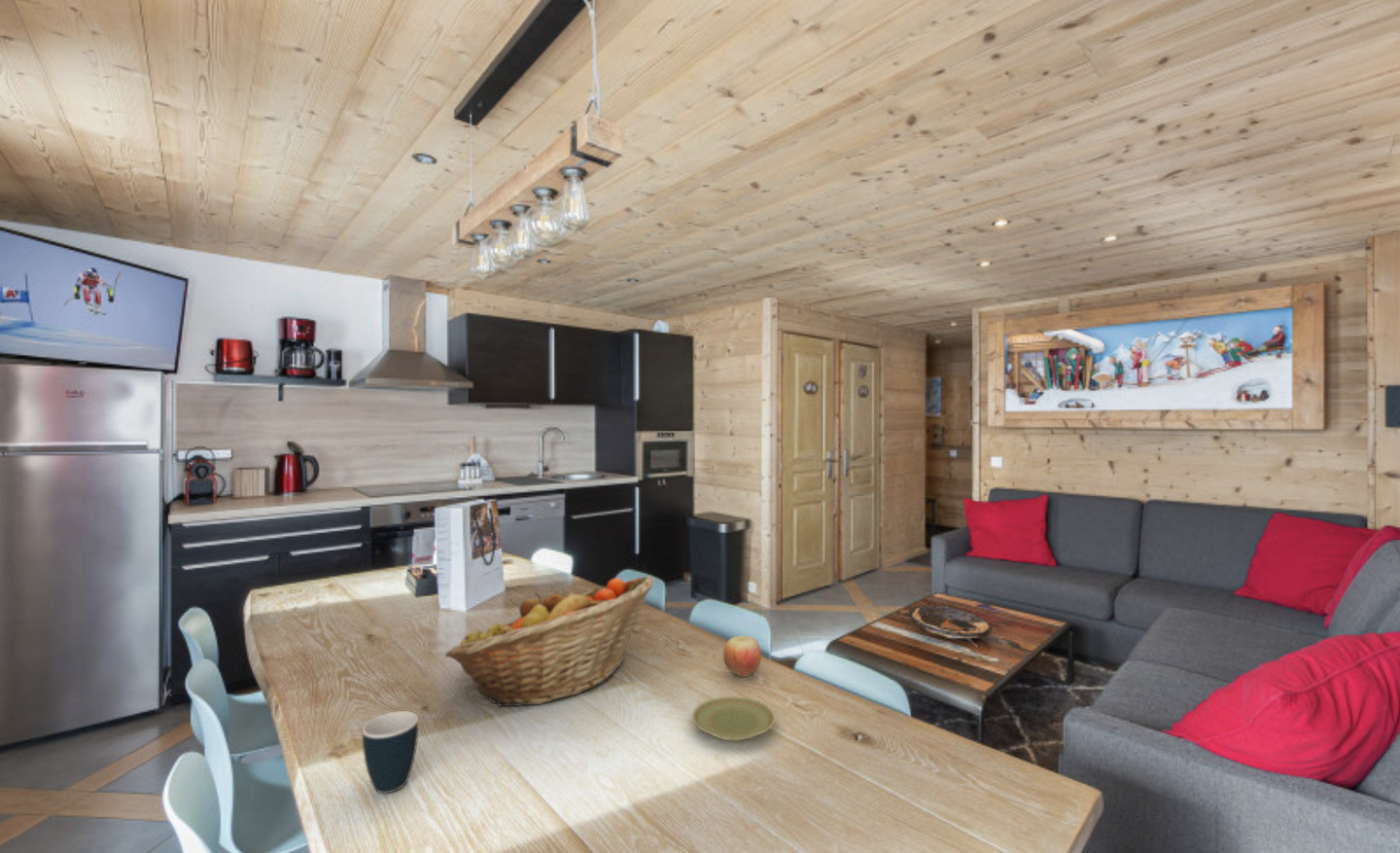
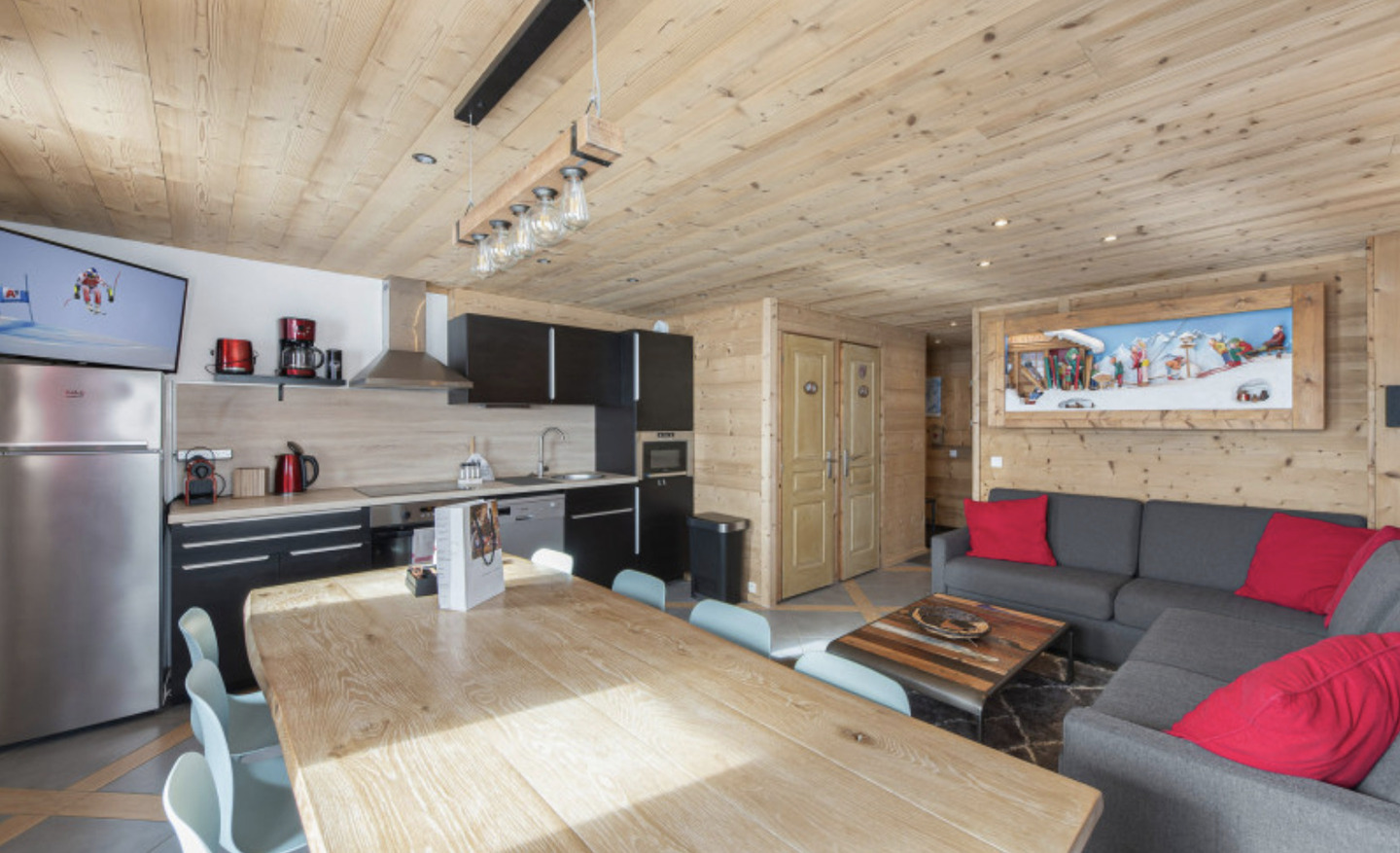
- mug [362,710,419,795]
- apple [722,635,762,678]
- fruit basket [444,575,655,708]
- plate [691,695,777,741]
